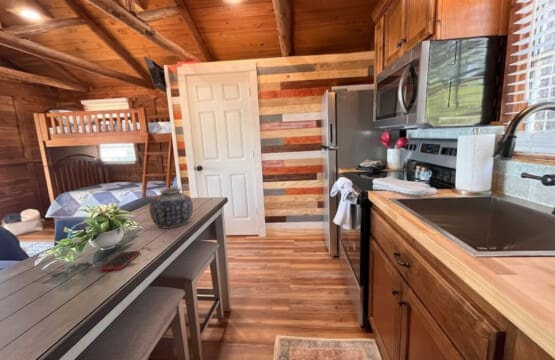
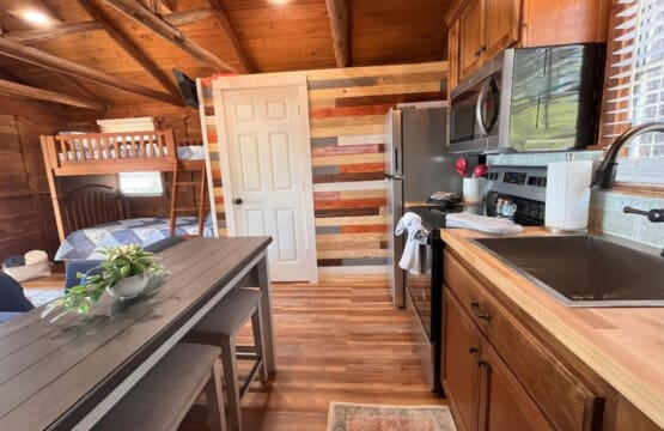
- vase [148,187,194,230]
- cell phone [99,250,141,271]
